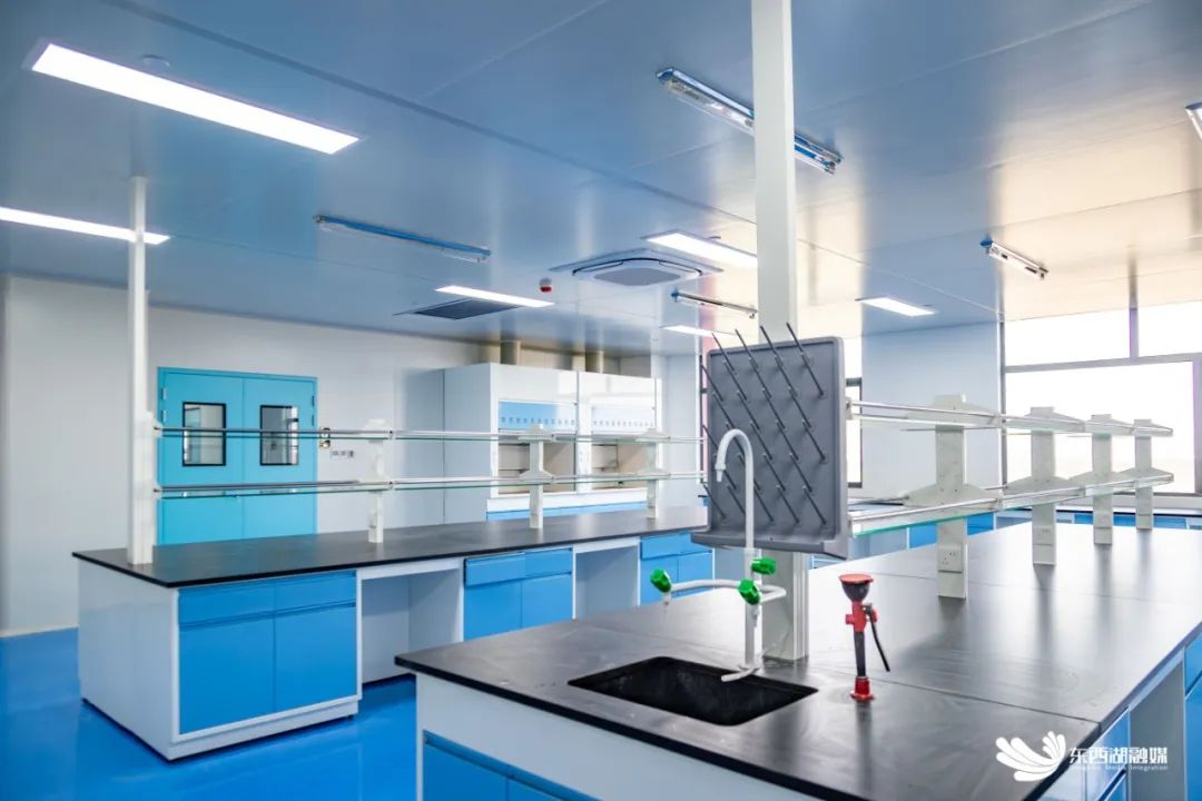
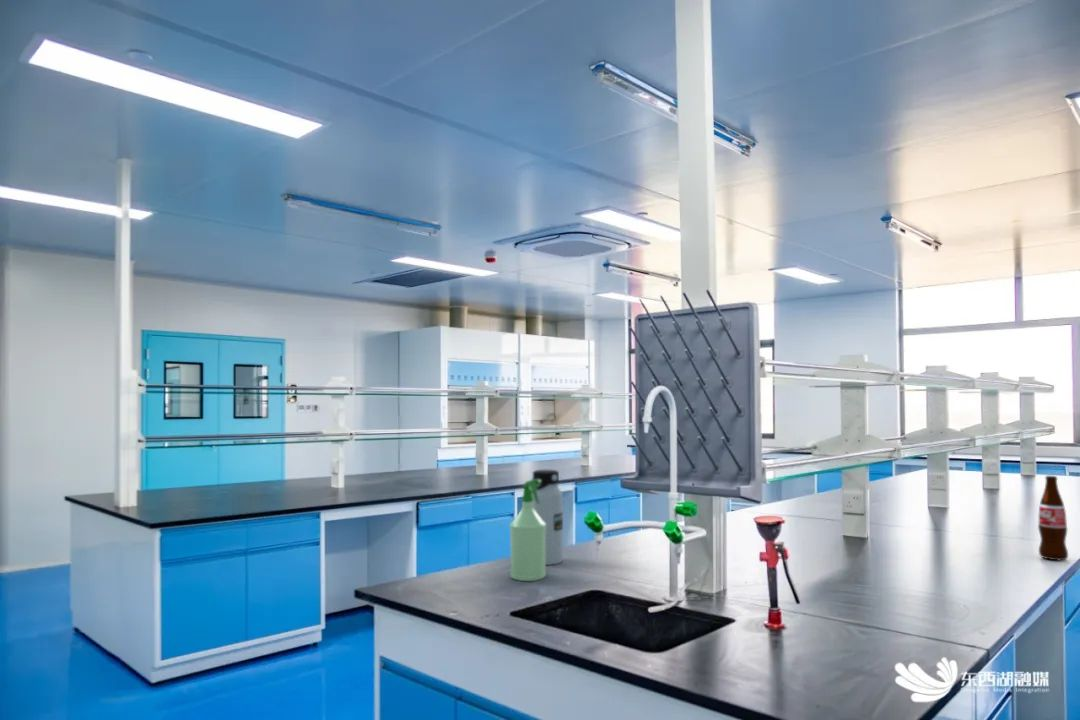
+ water bottle [531,469,564,566]
+ bottle [1037,475,1069,561]
+ spray bottle [509,479,547,582]
